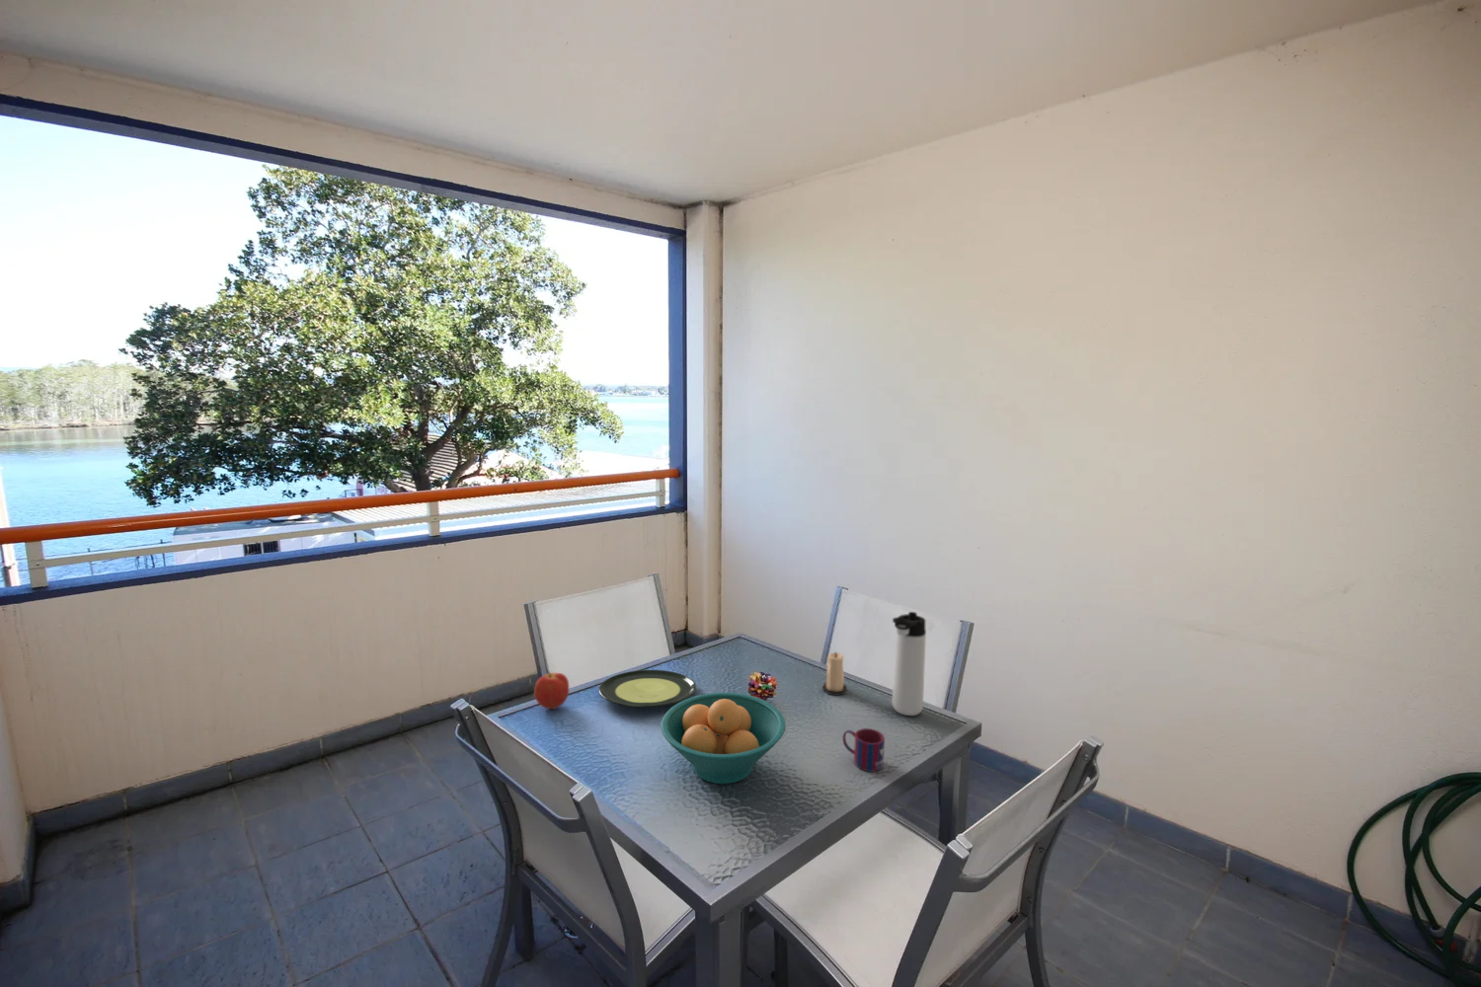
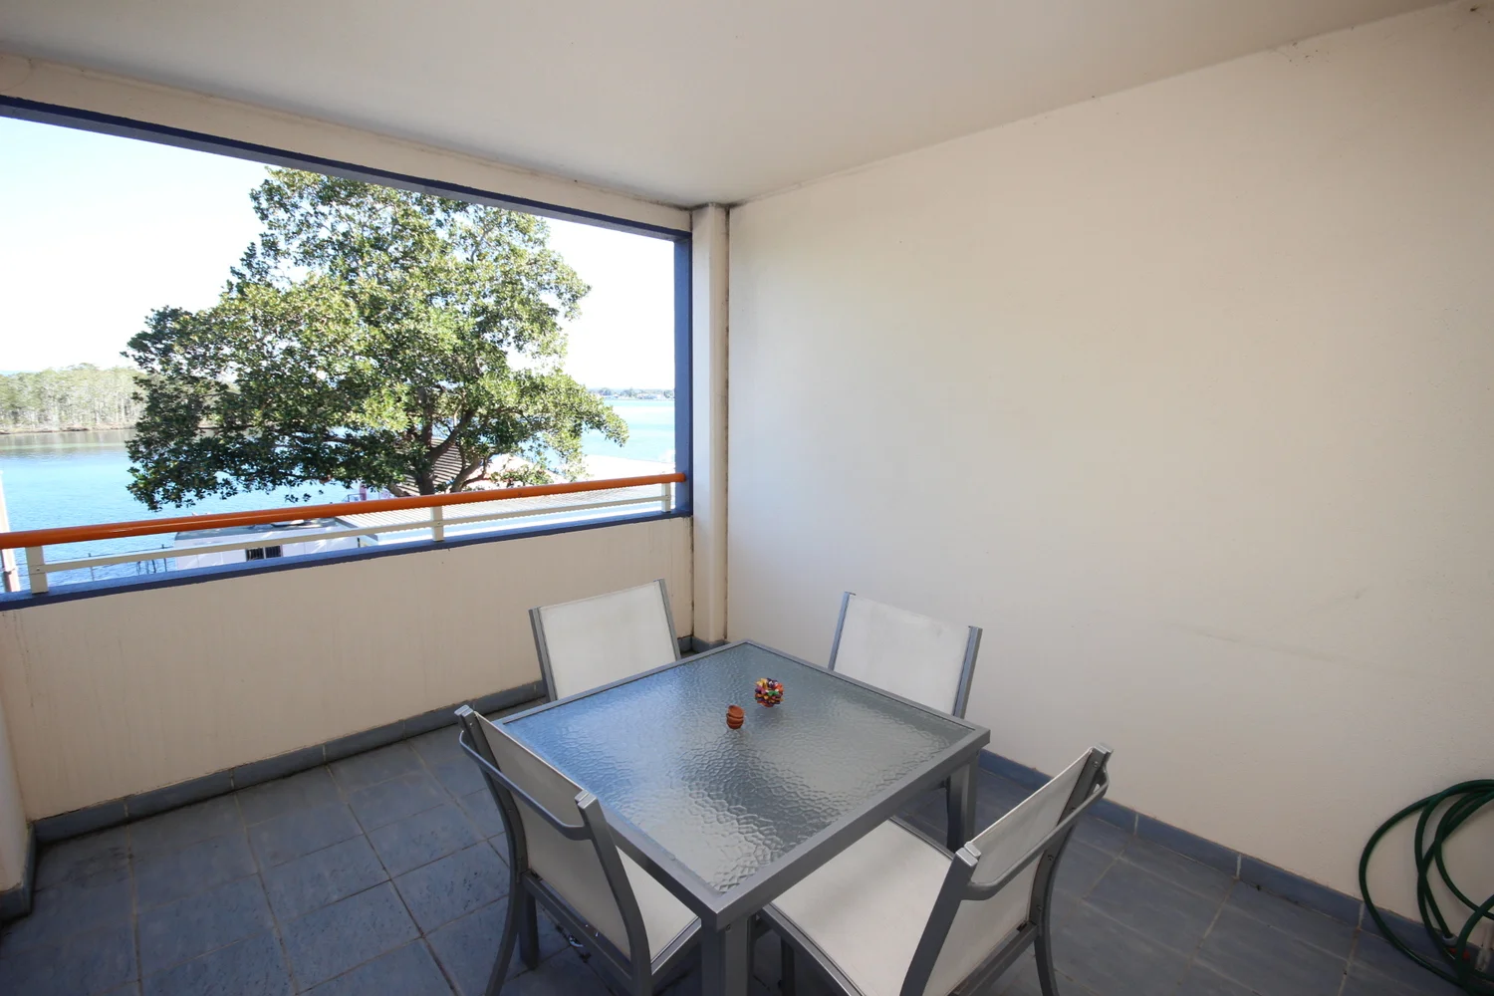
- apple [533,670,570,711]
- plate [598,669,698,708]
- fruit bowl [660,692,787,784]
- candle [821,651,848,697]
- mug [841,727,886,773]
- thermos bottle [891,611,927,716]
